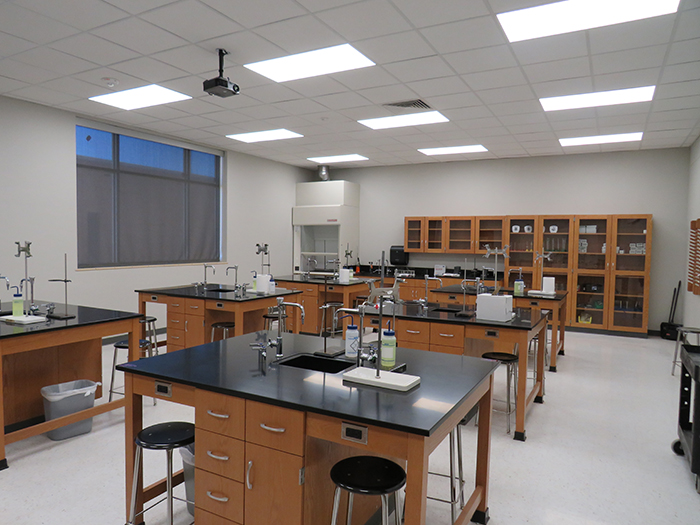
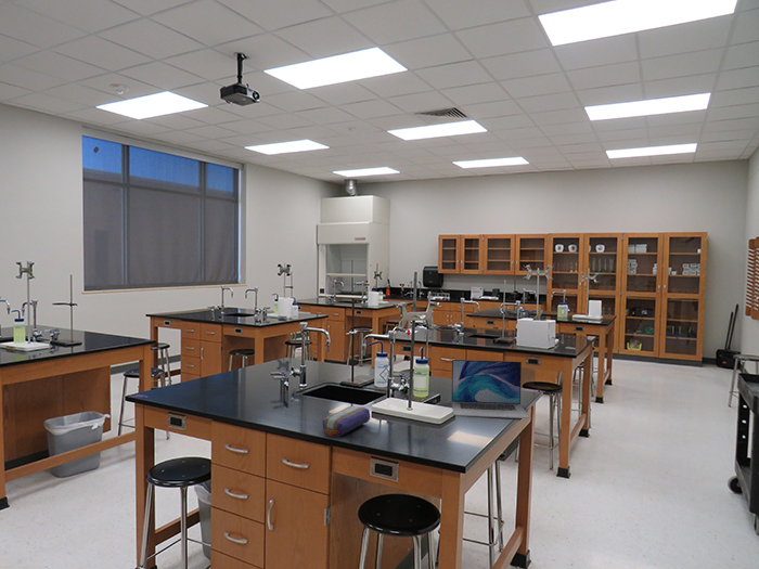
+ laptop [451,359,530,419]
+ pencil case [322,404,372,438]
